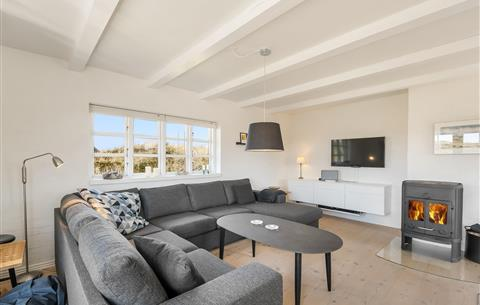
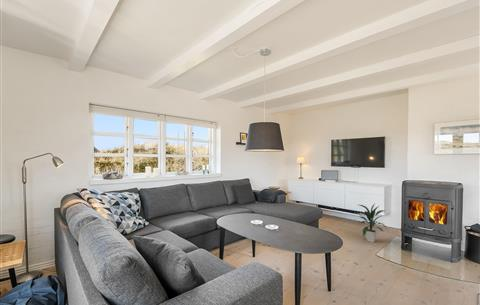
+ indoor plant [355,203,389,243]
